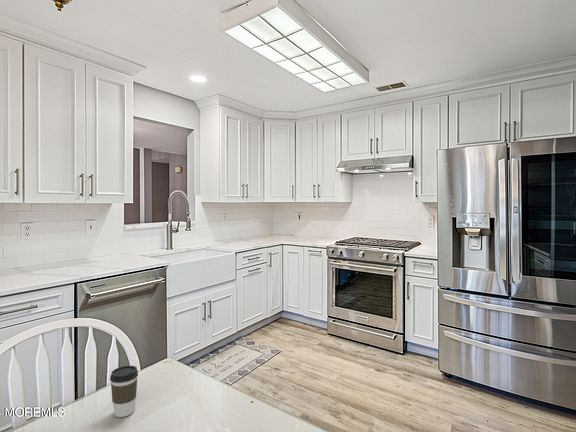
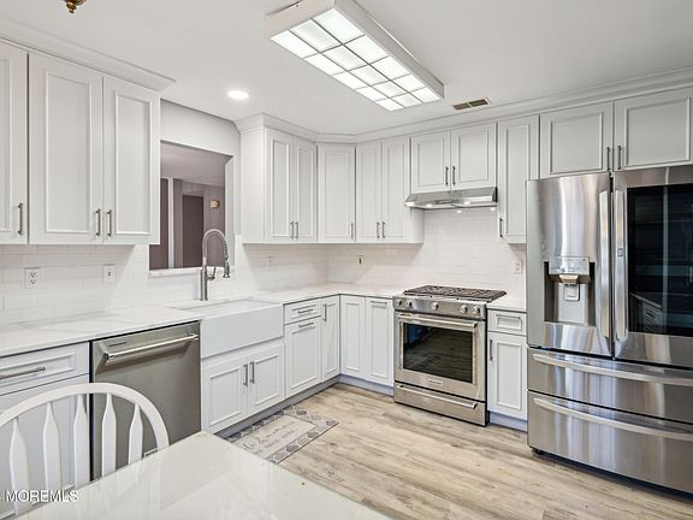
- coffee cup [109,365,139,418]
